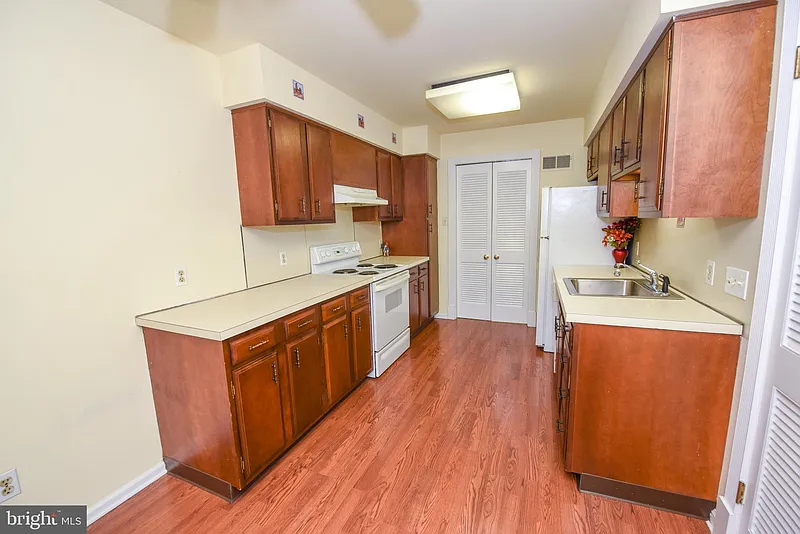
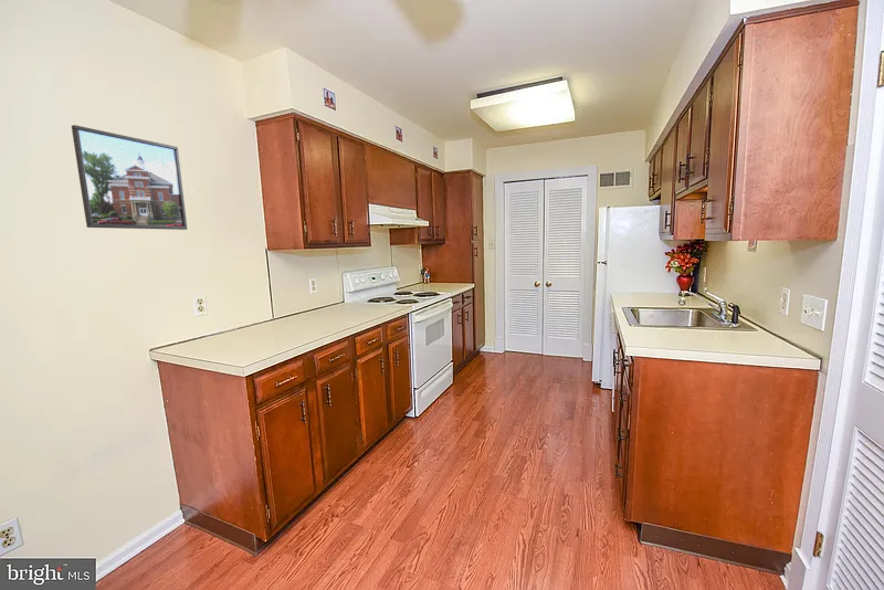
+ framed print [71,124,188,231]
